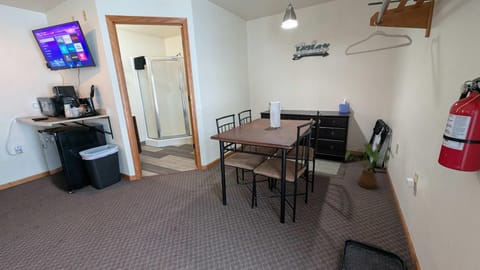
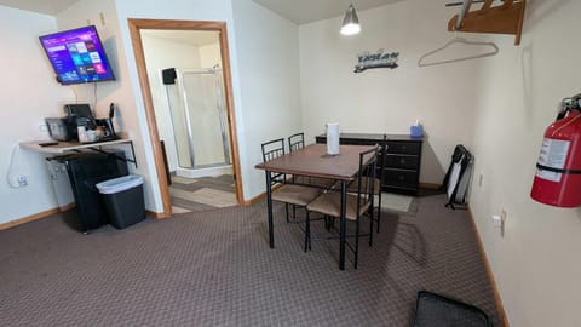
- house plant [344,142,394,189]
